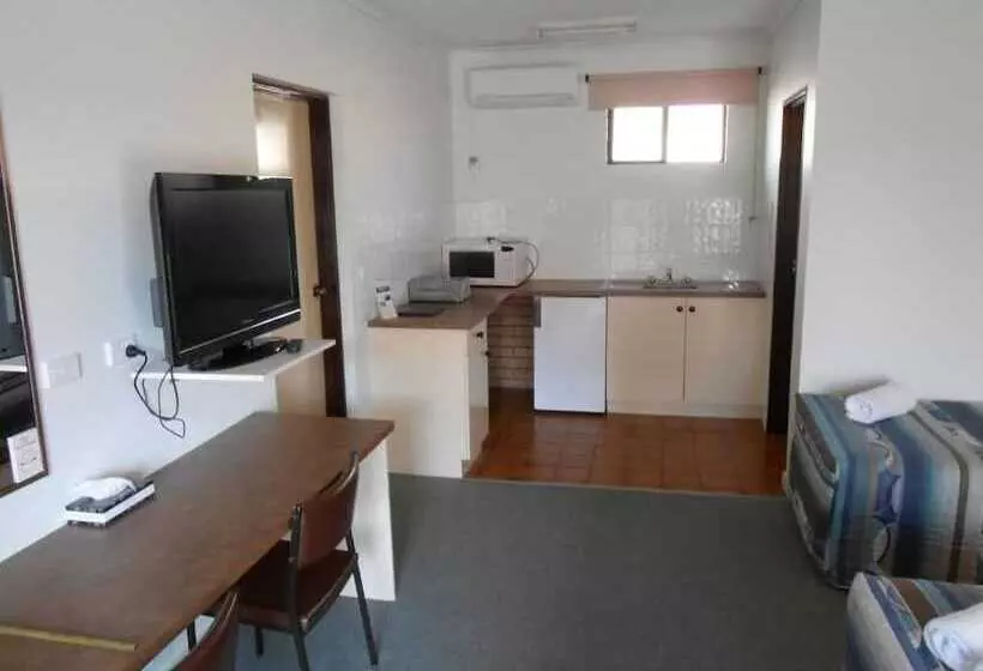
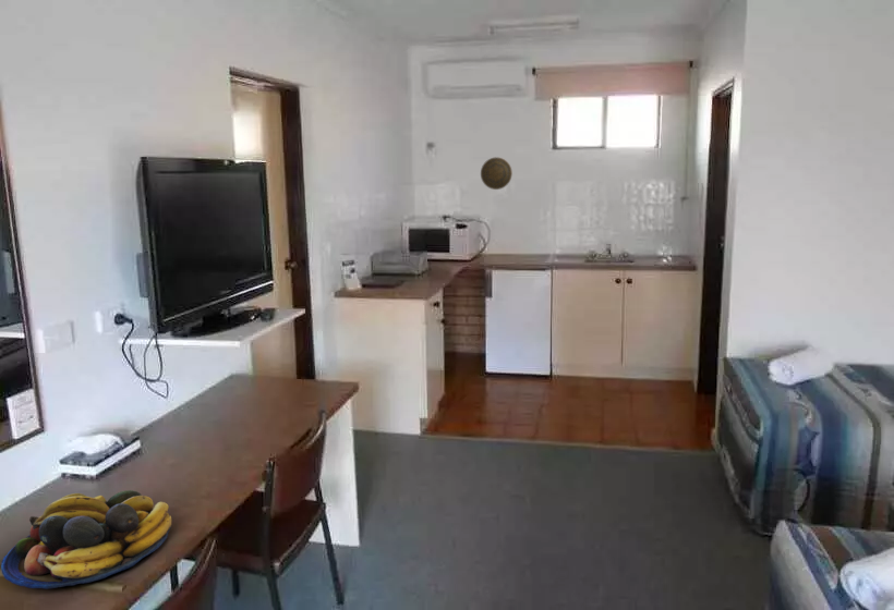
+ decorative plate [480,156,514,191]
+ fruit bowl [0,489,172,590]
